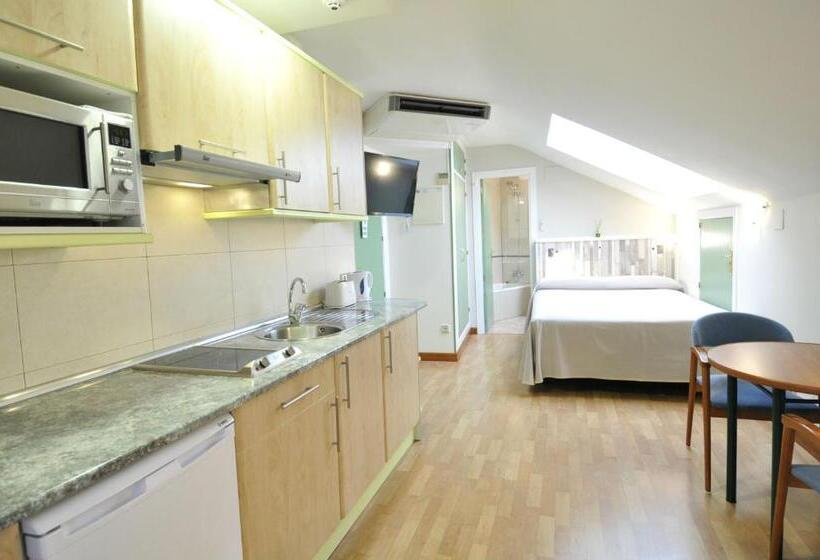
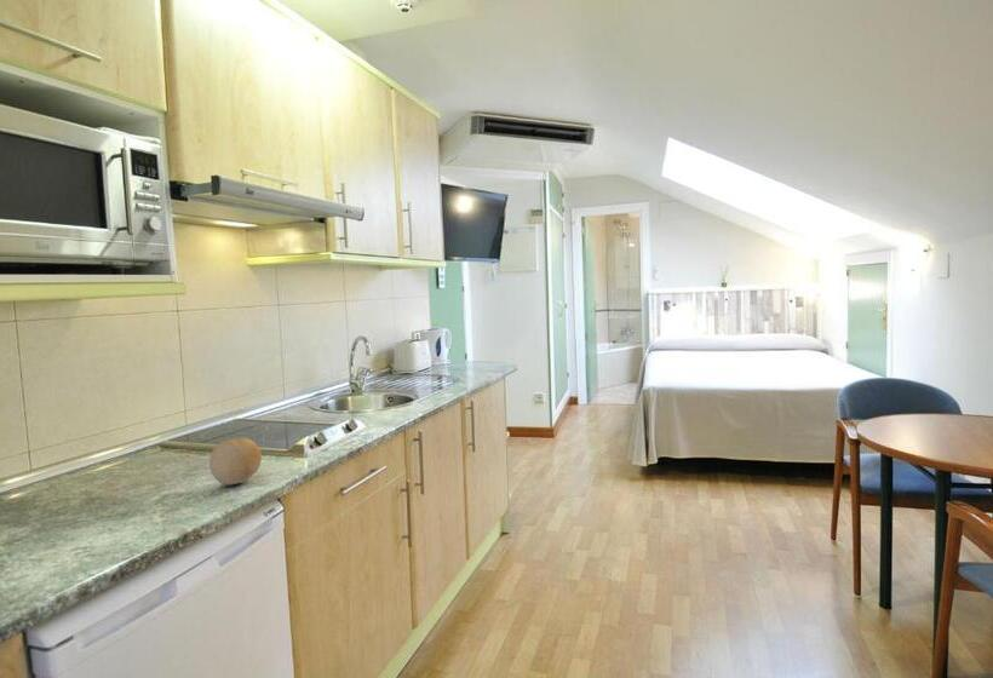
+ fruit [208,437,263,485]
